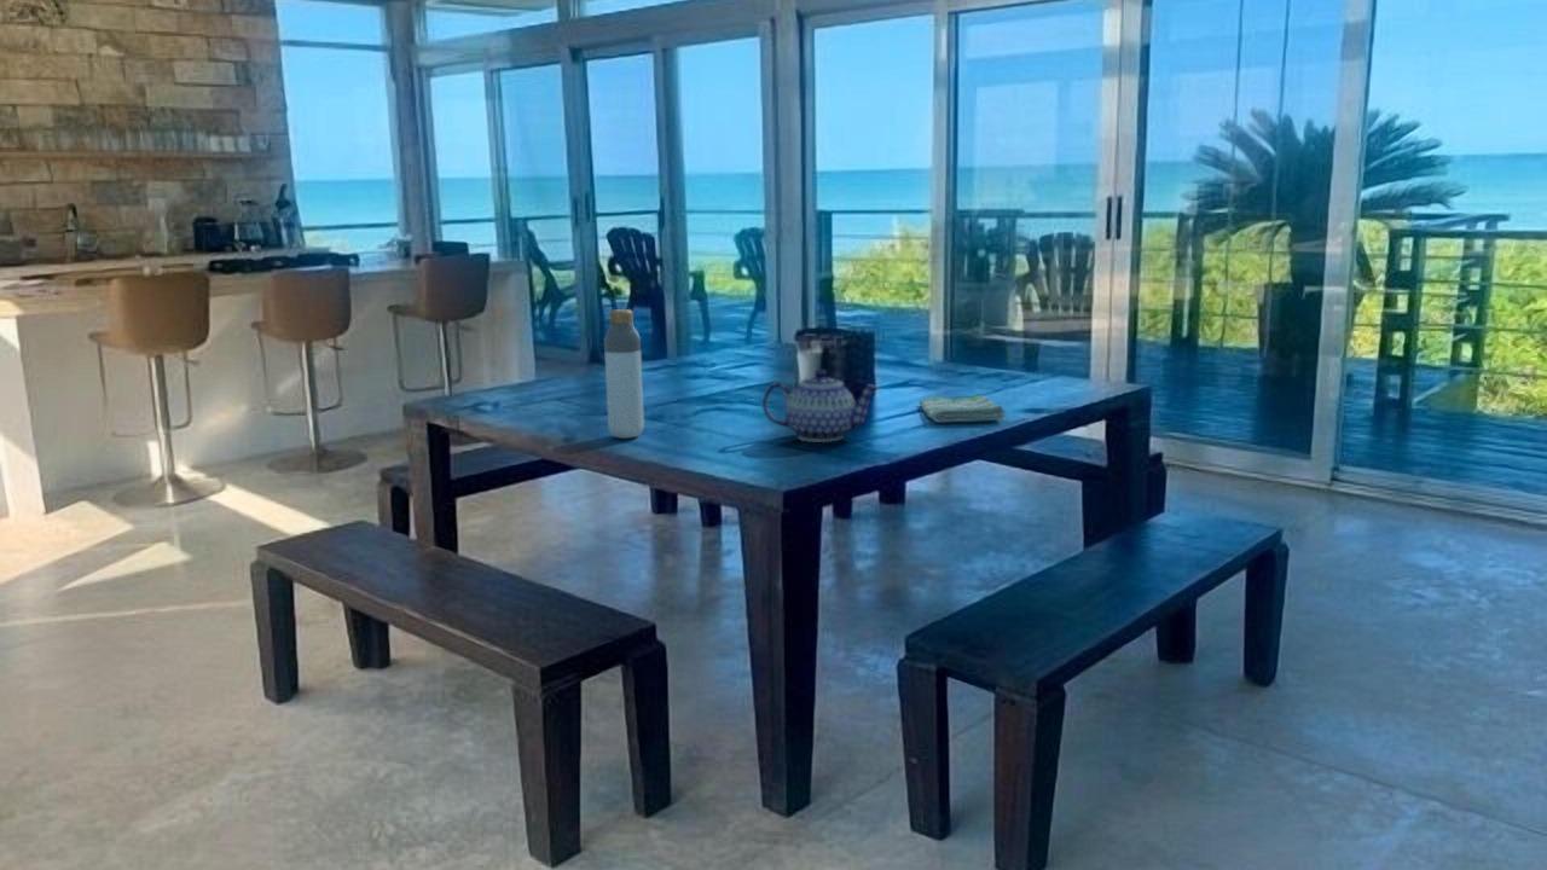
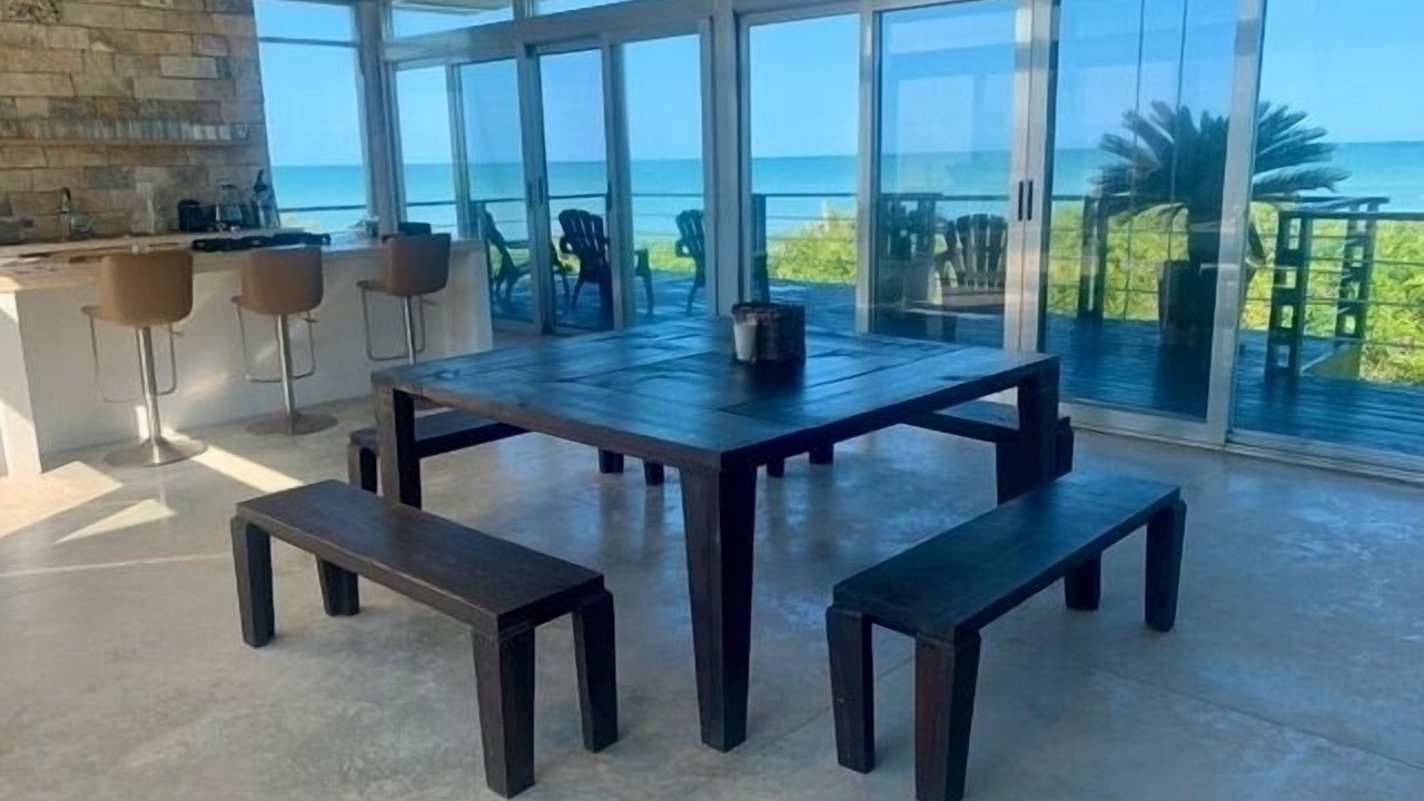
- bottle [603,308,645,440]
- teapot [761,369,880,443]
- dish towel [919,394,1007,423]
